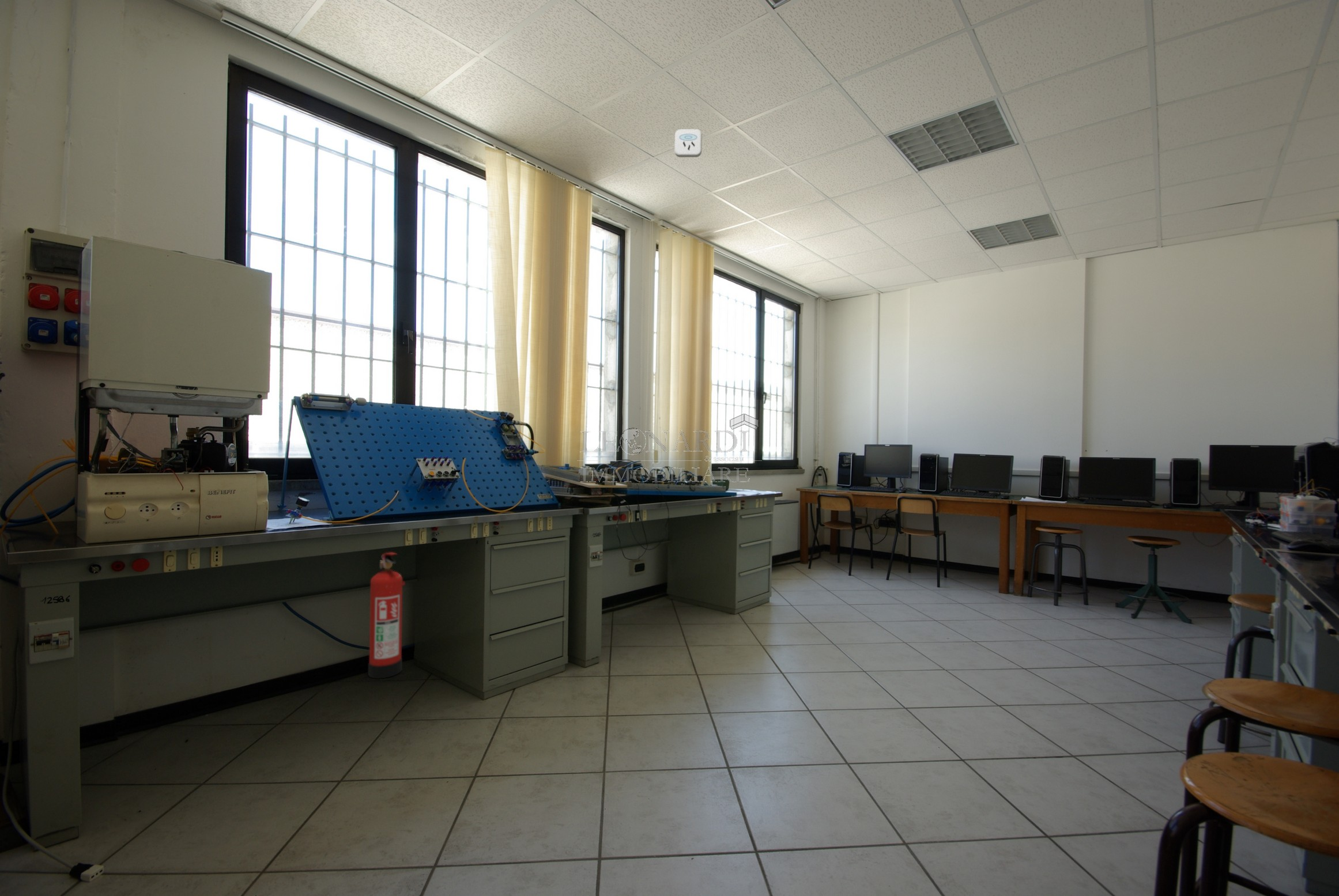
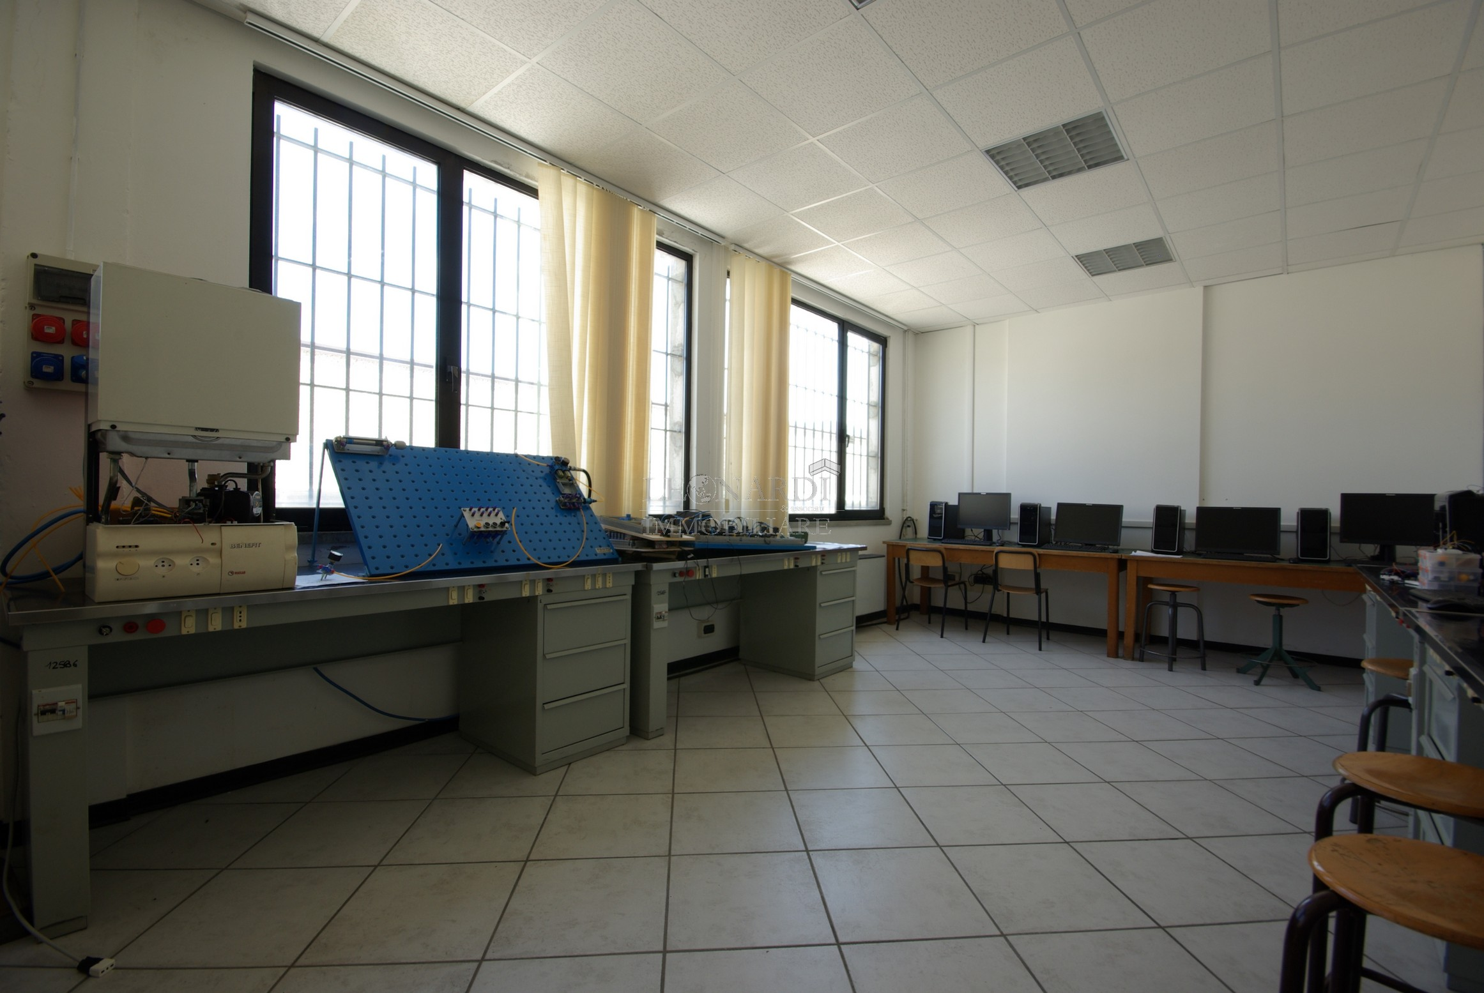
- fire extinguisher [368,552,405,679]
- smoke detector [674,128,703,158]
